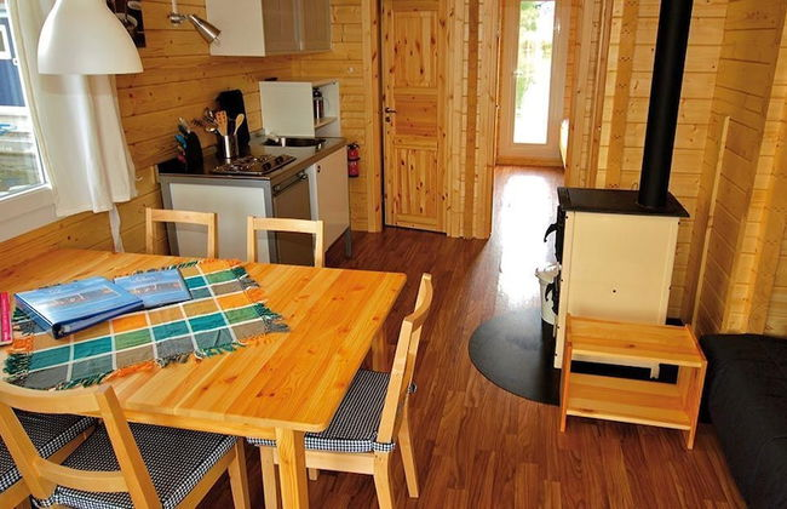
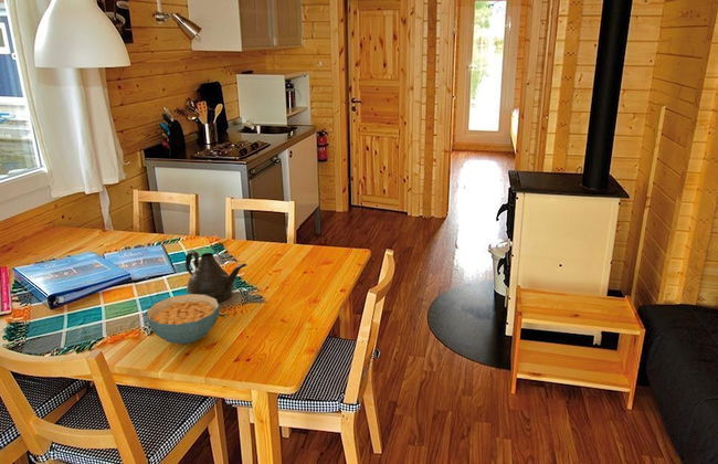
+ cereal bowl [146,293,221,345]
+ teapot [184,250,247,304]
